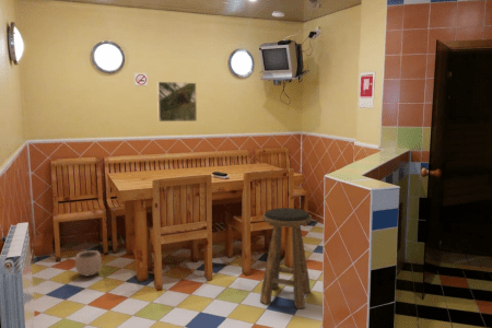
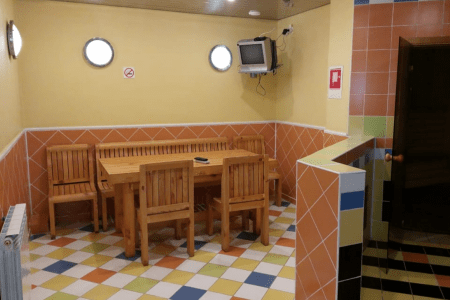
- stool [259,207,313,309]
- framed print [156,81,198,122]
- plant pot [74,246,103,277]
